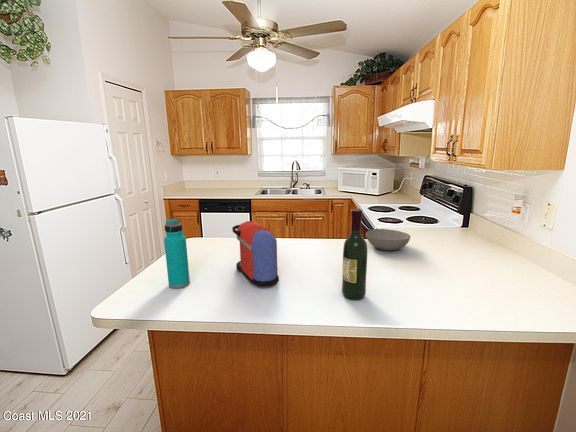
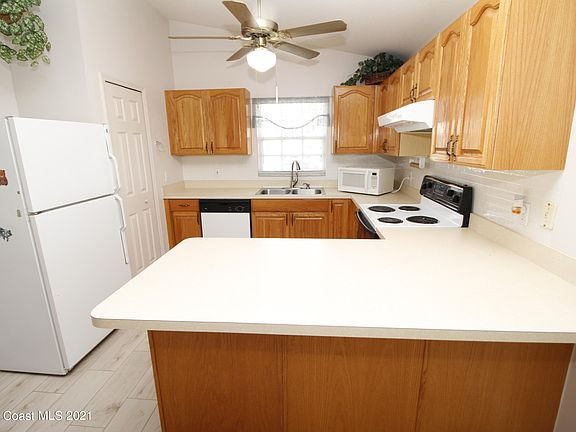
- coffee maker [231,220,280,289]
- wine bottle [341,208,368,301]
- bowl [365,228,411,252]
- water bottle [163,217,191,289]
